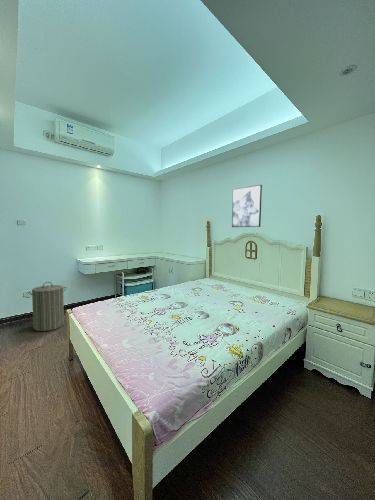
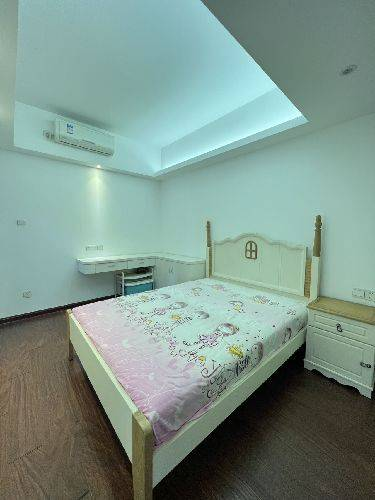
- wall art [231,184,263,228]
- laundry hamper [27,281,67,332]
